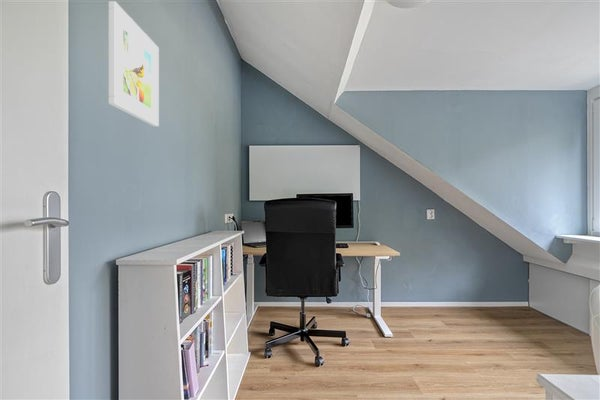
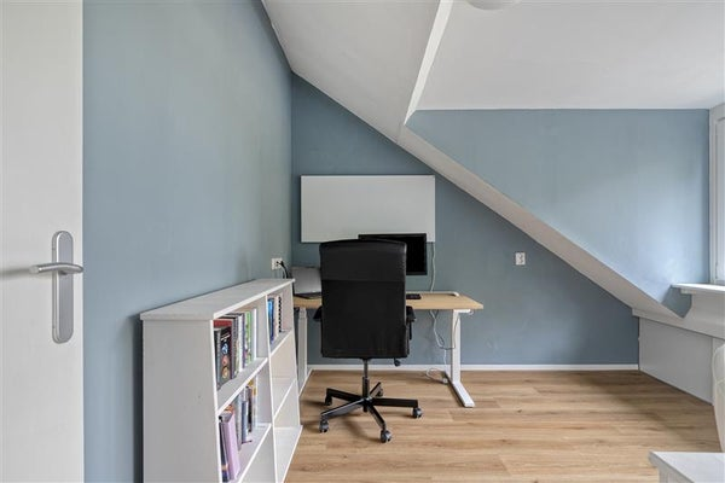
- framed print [107,0,160,127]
